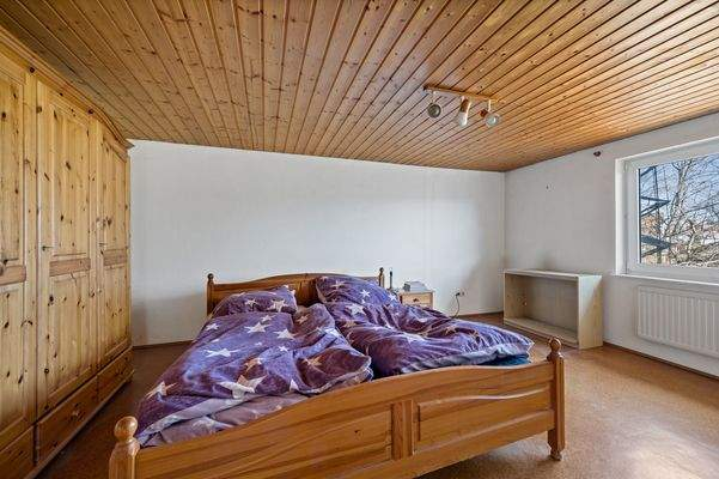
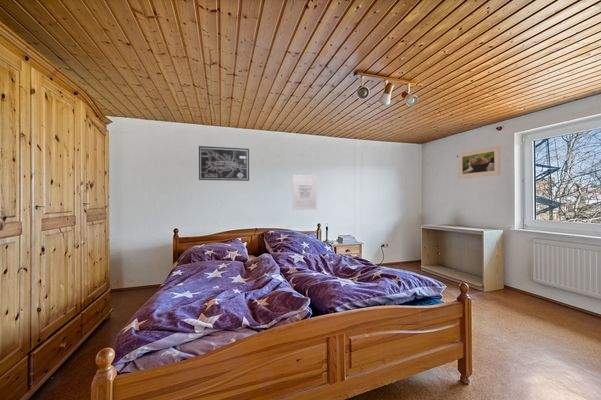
+ wall art [292,174,317,211]
+ wall art [198,145,250,182]
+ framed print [457,144,501,180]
